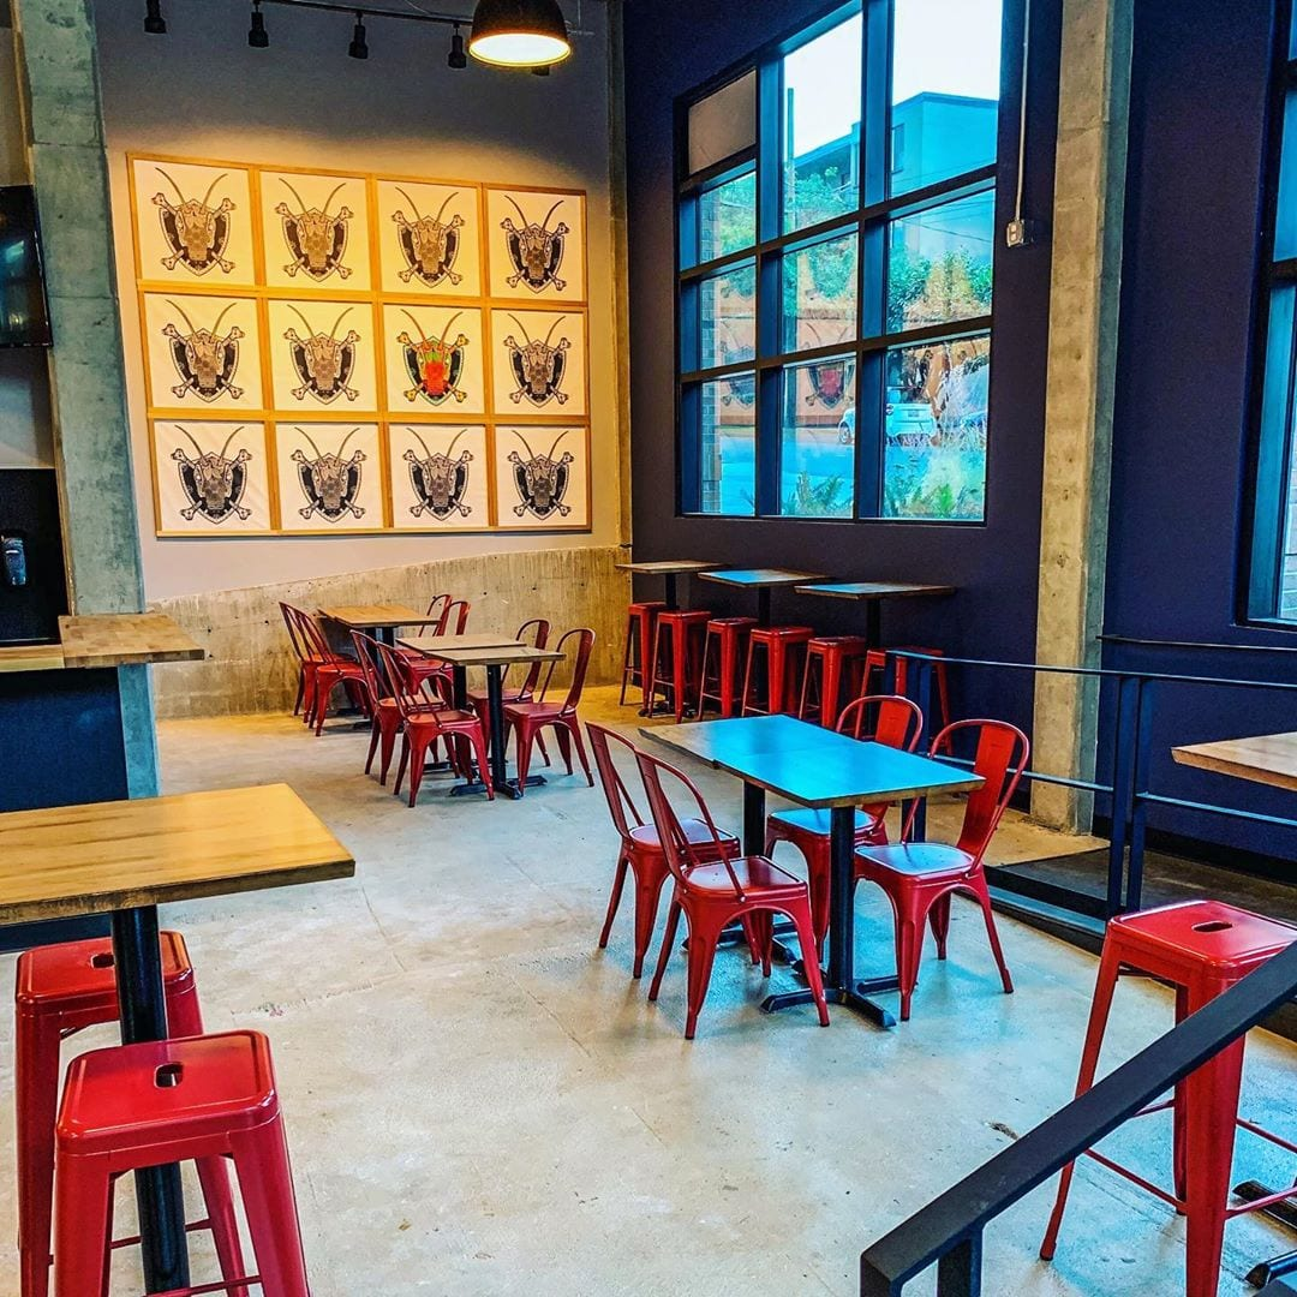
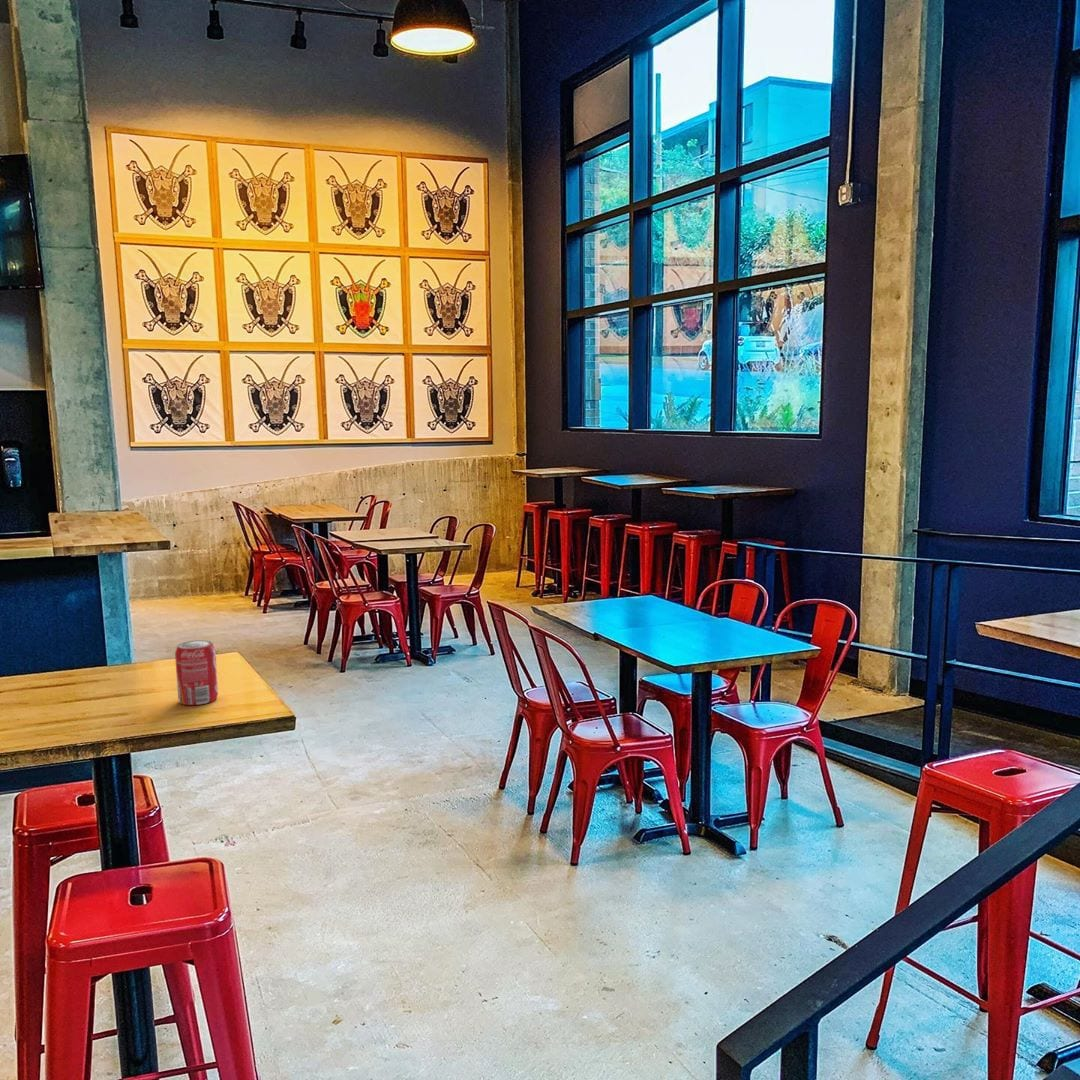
+ soda can [174,639,219,706]
